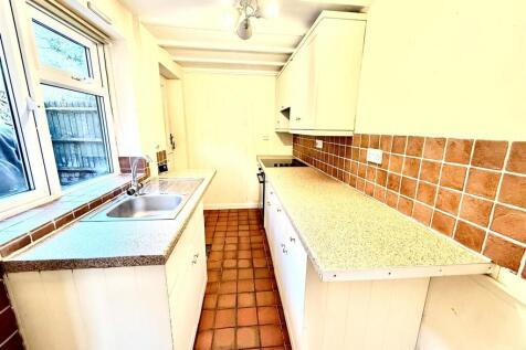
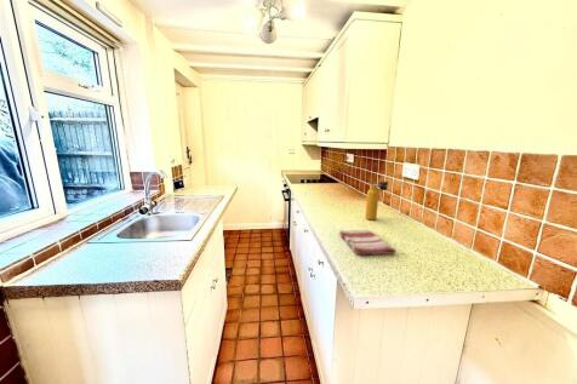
+ dish towel [338,229,398,257]
+ water bottle [364,176,390,222]
